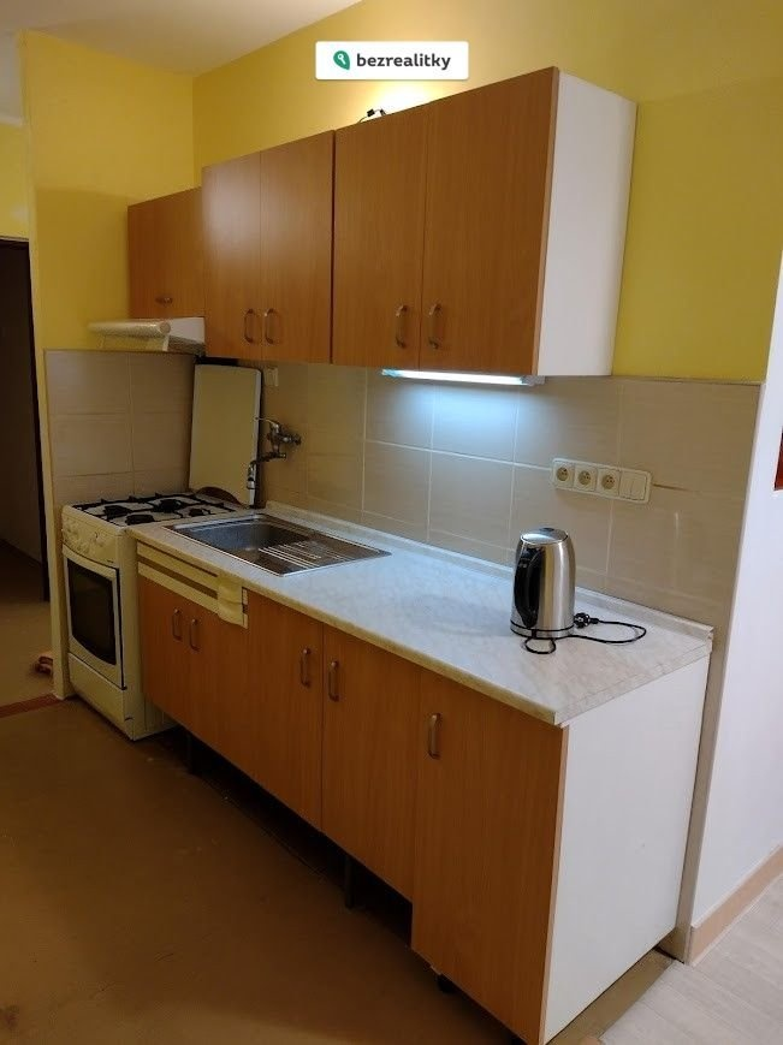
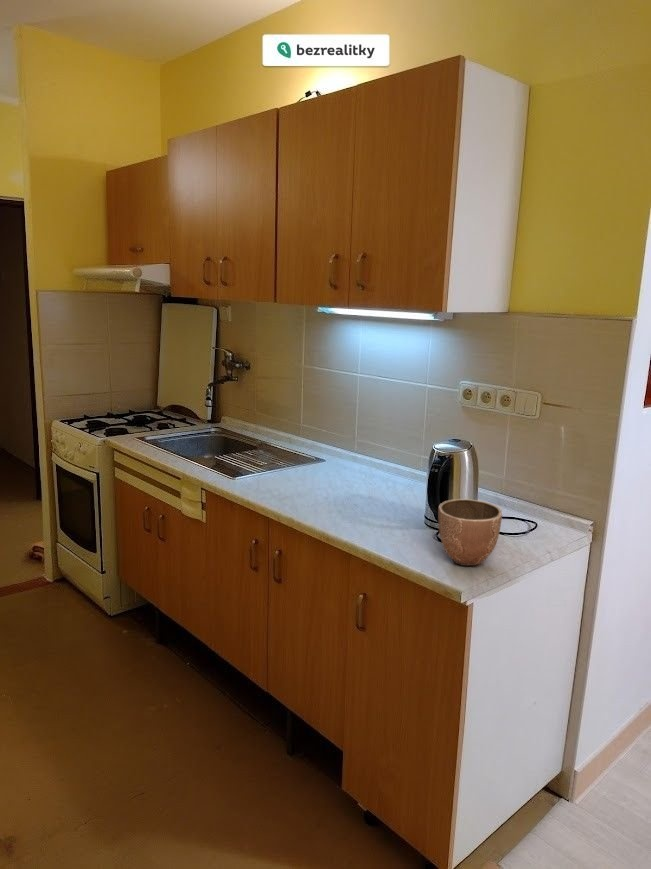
+ decorative bowl [437,498,503,567]
